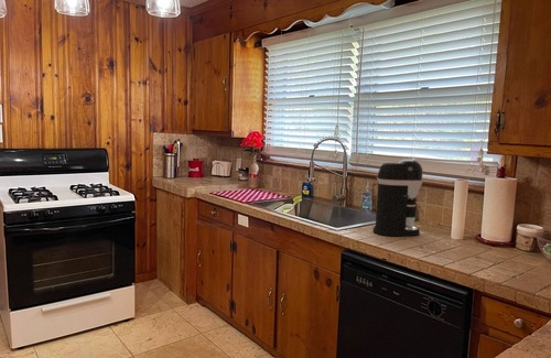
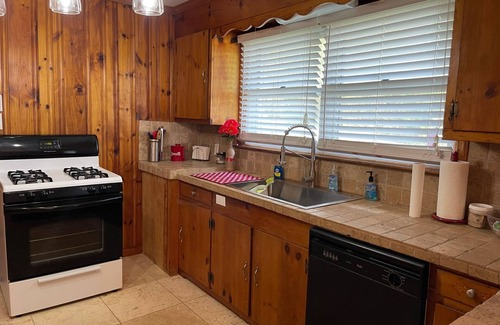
- coffee maker [372,159,424,237]
